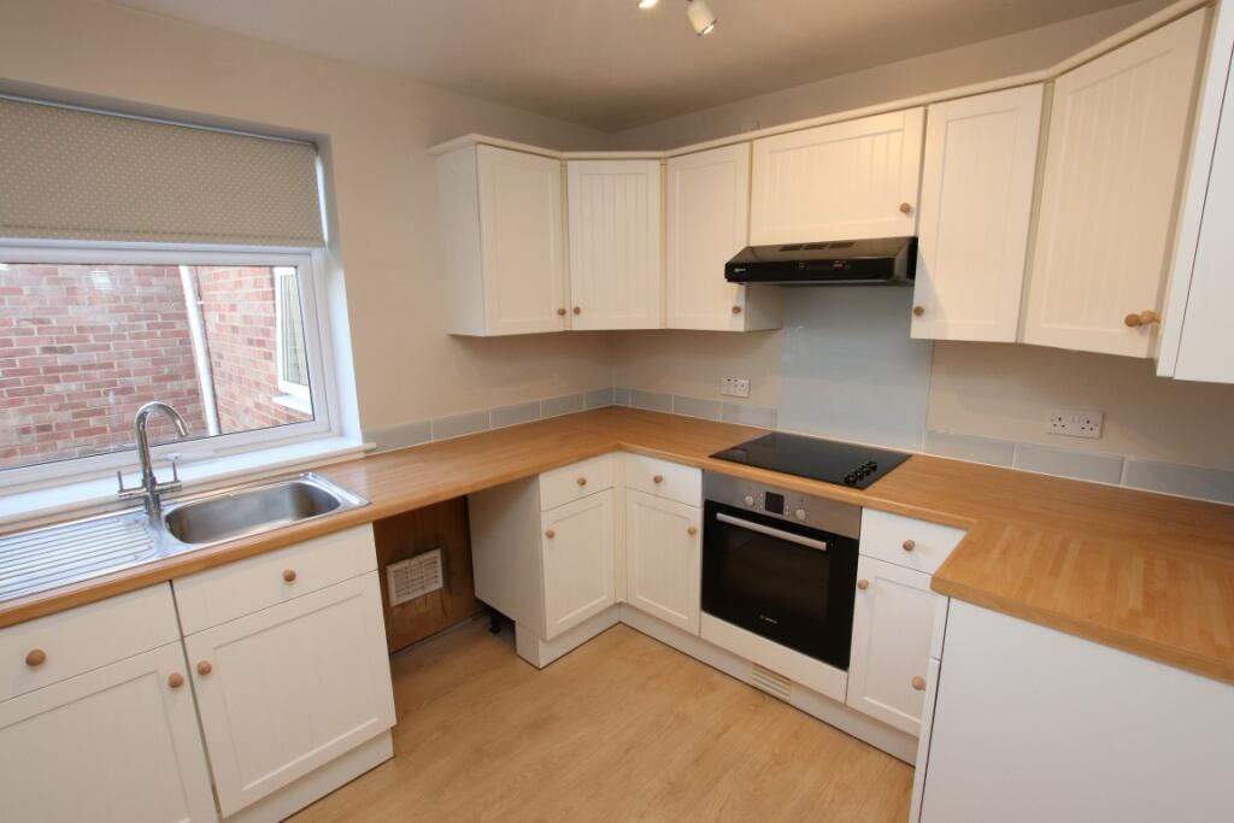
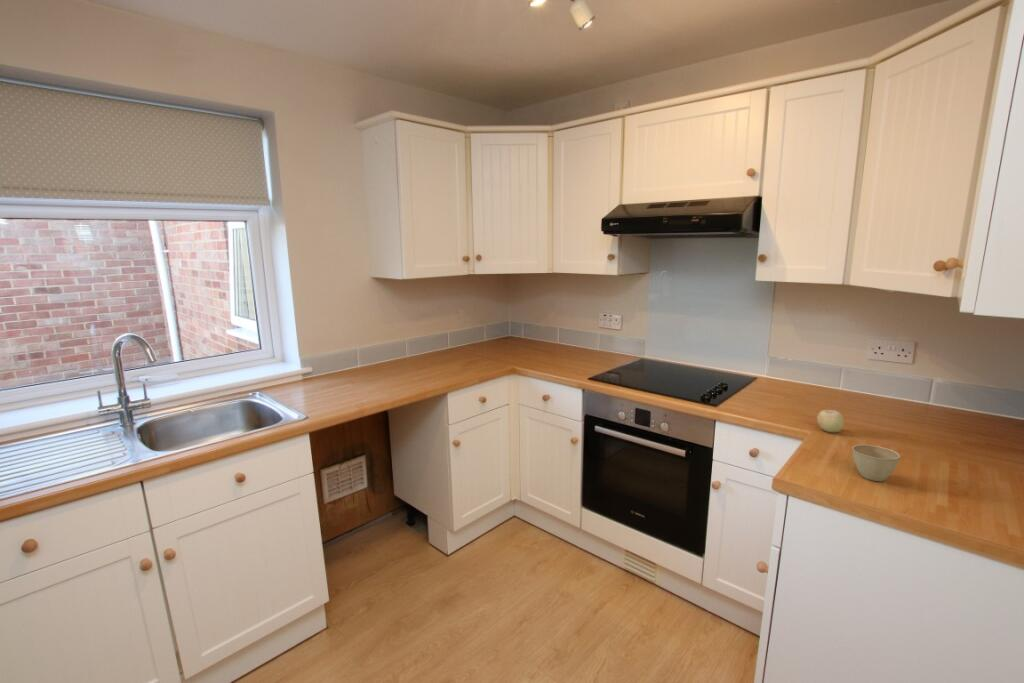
+ flower pot [851,444,901,482]
+ fruit [816,407,845,433]
